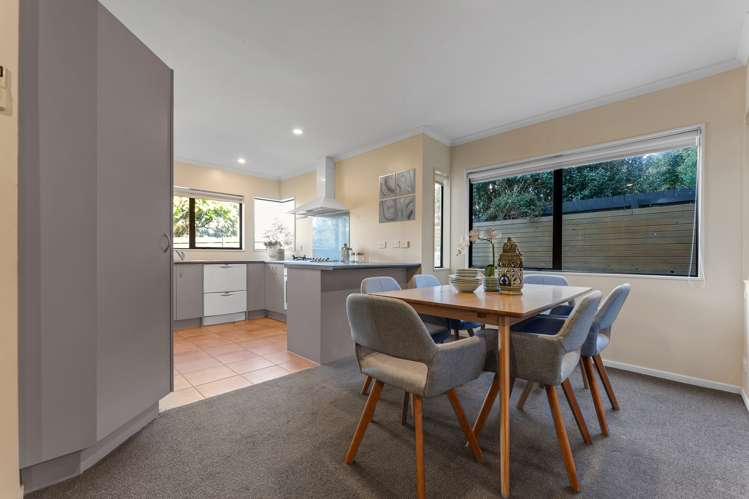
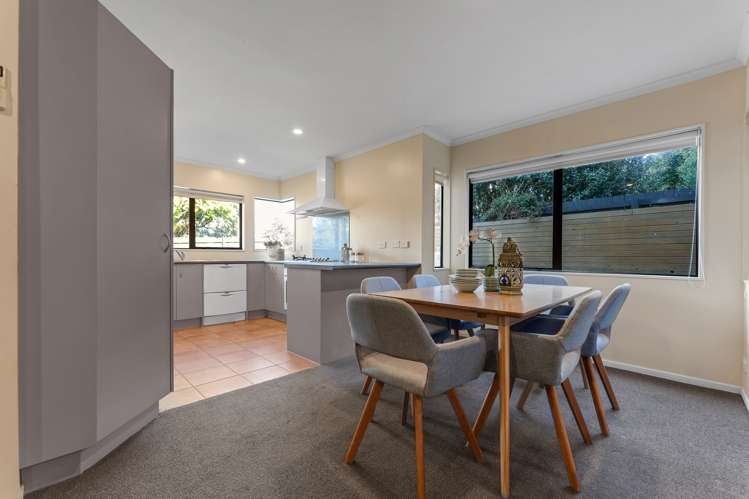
- wall art [378,167,417,224]
